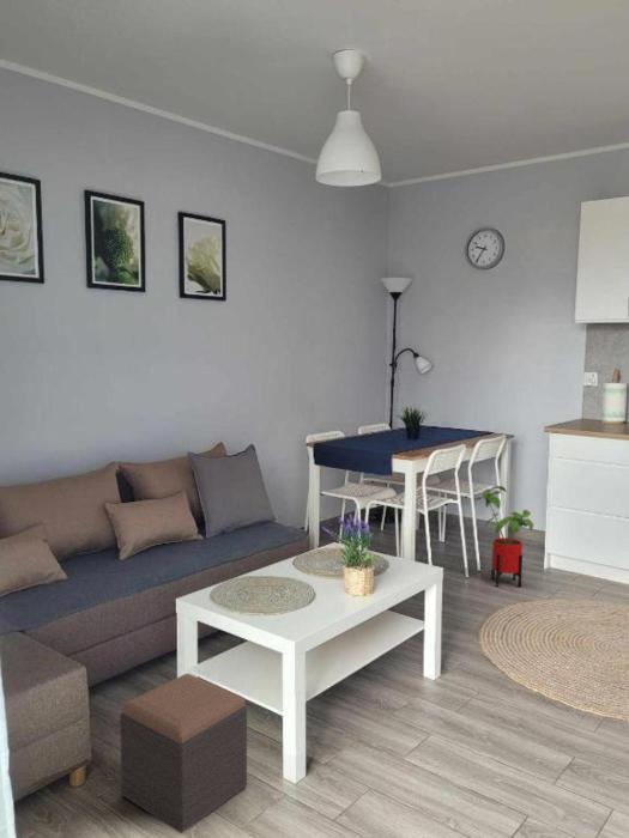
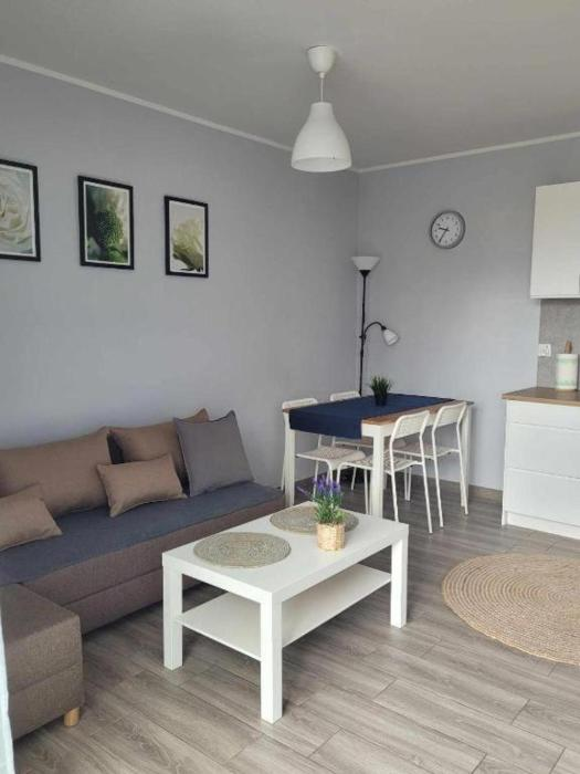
- footstool [119,673,248,834]
- house plant [472,485,534,589]
